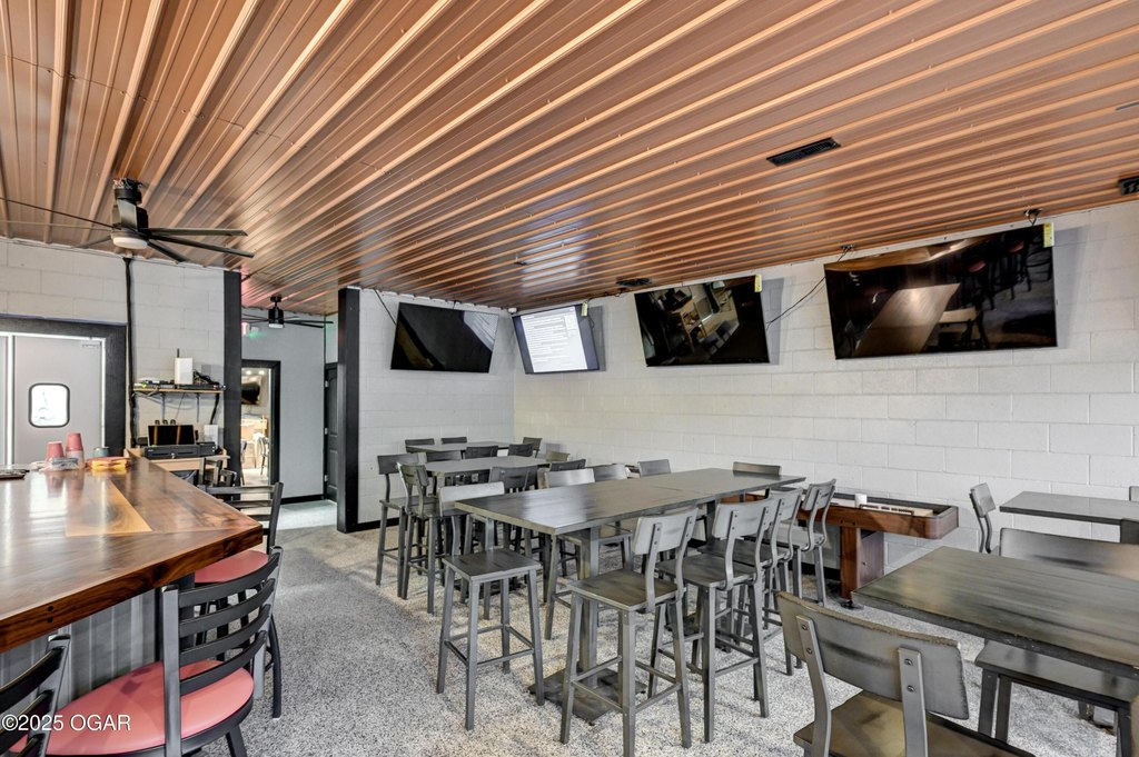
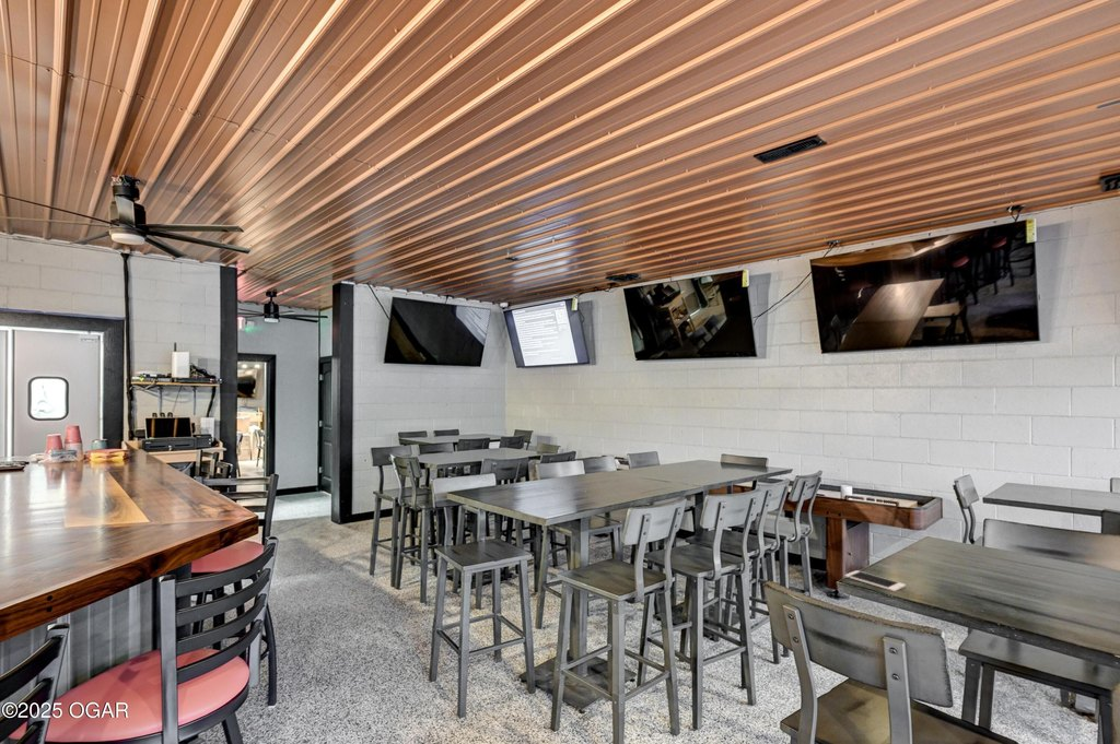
+ cell phone [844,569,907,592]
